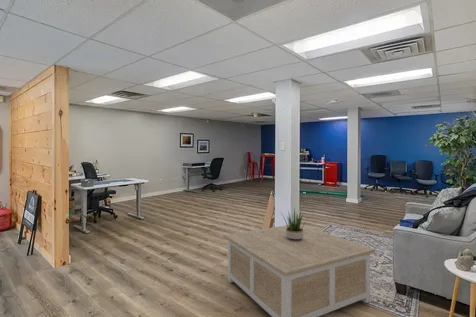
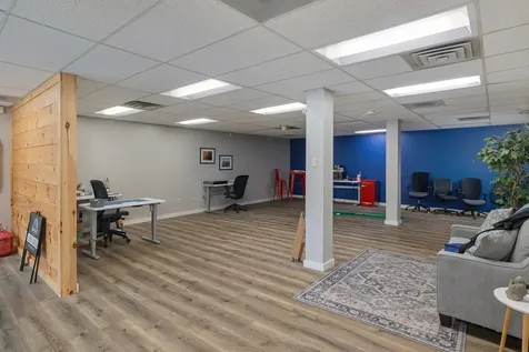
- coffee table [223,224,376,317]
- potted plant [280,206,311,240]
